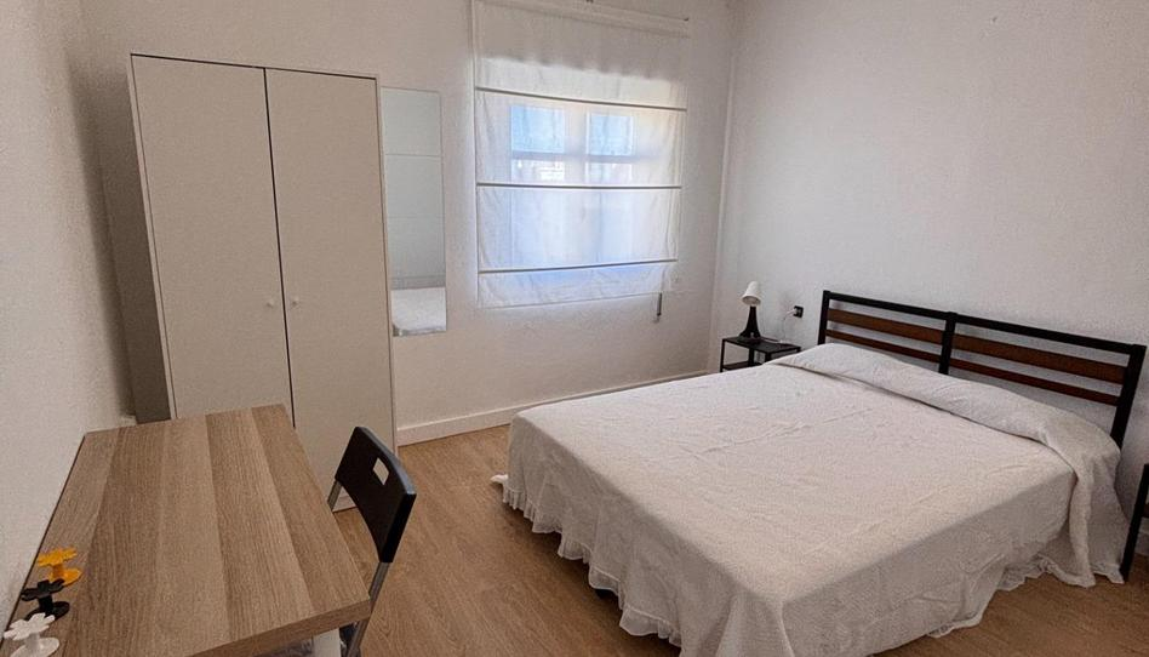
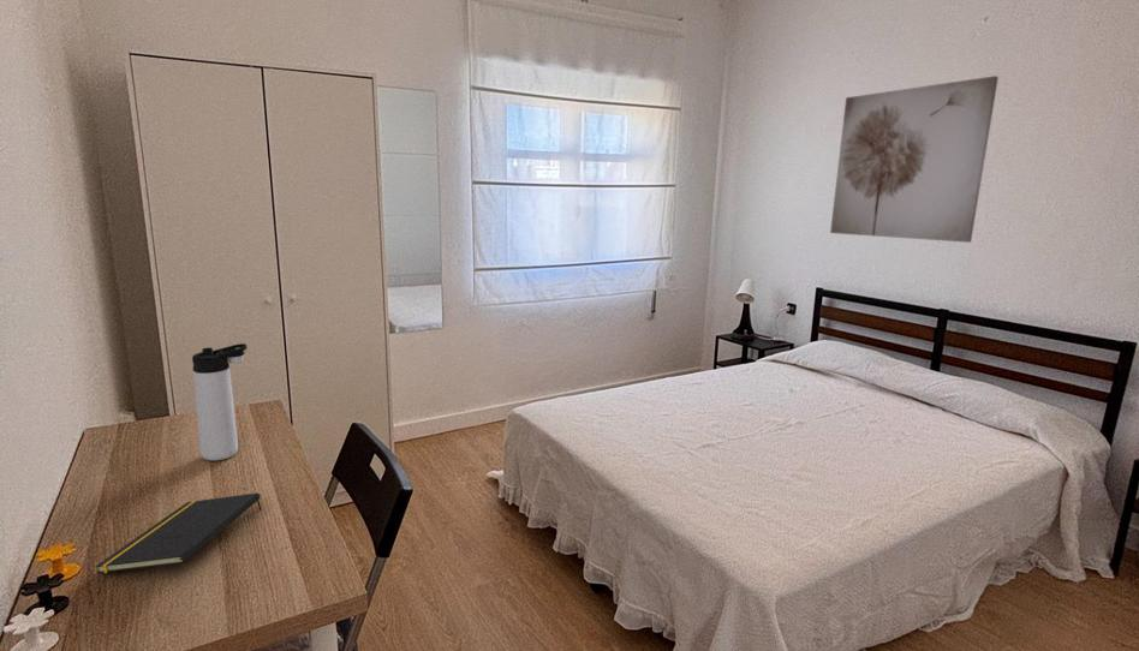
+ notepad [95,492,262,574]
+ wall art [829,74,1000,244]
+ thermos bottle [191,342,249,461]
